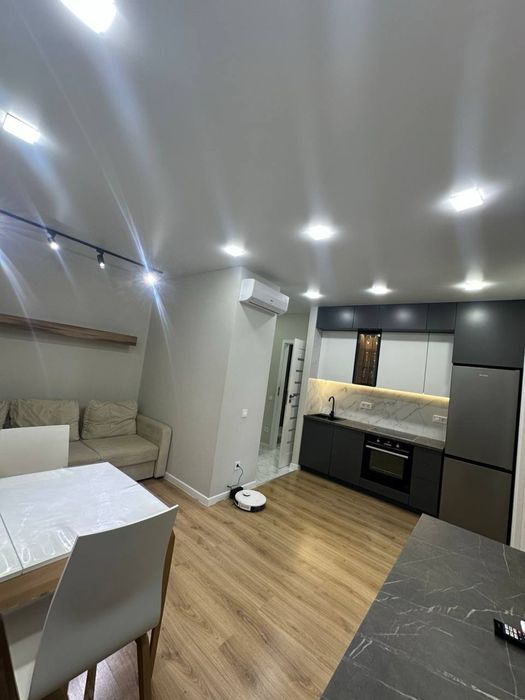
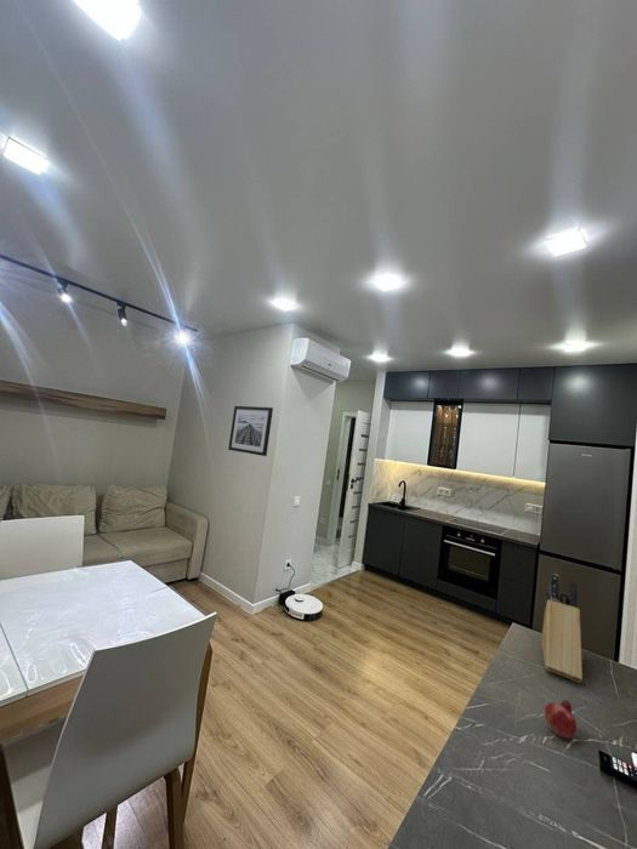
+ knife block [540,572,584,684]
+ fruit [542,699,578,739]
+ wall art [227,405,274,457]
